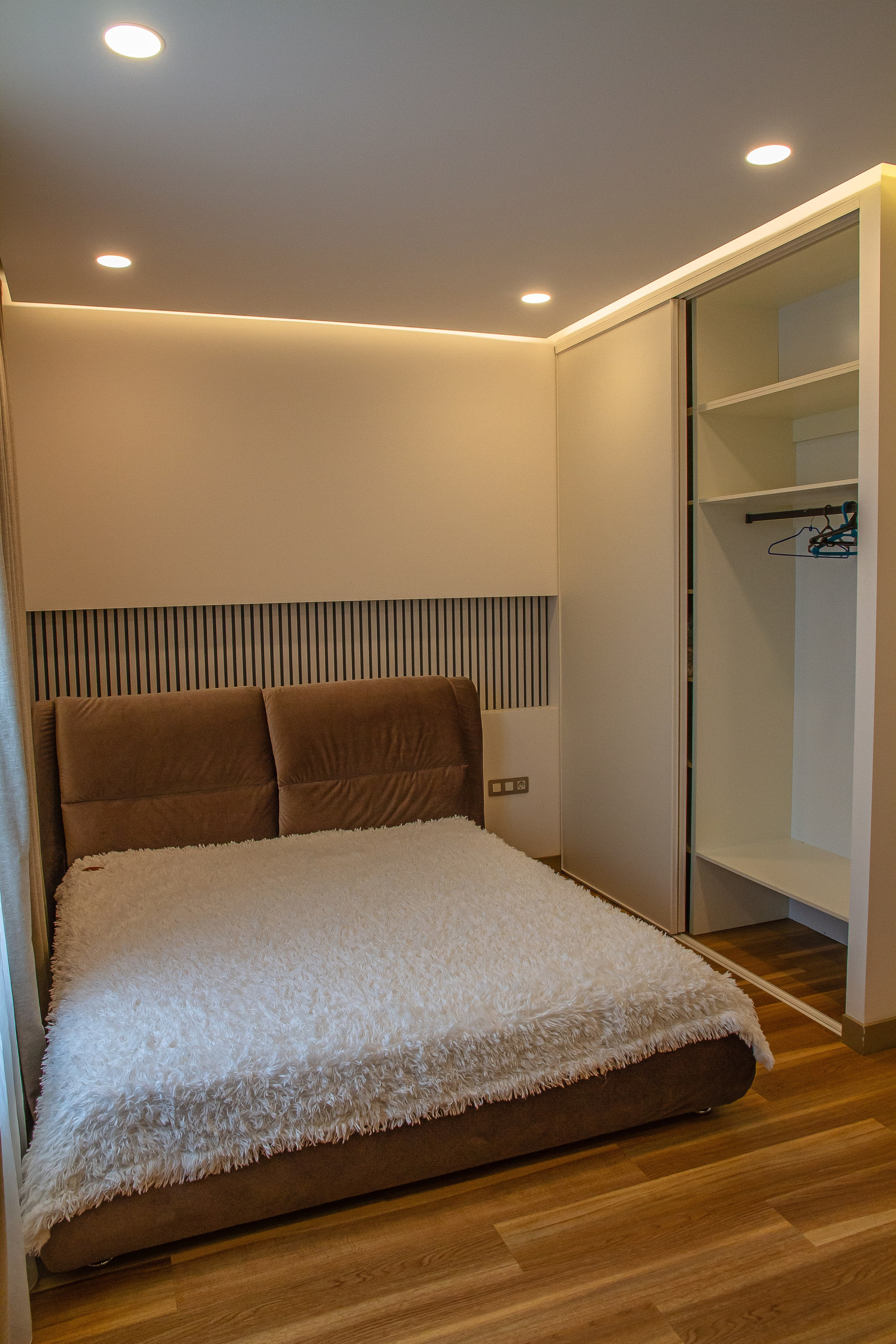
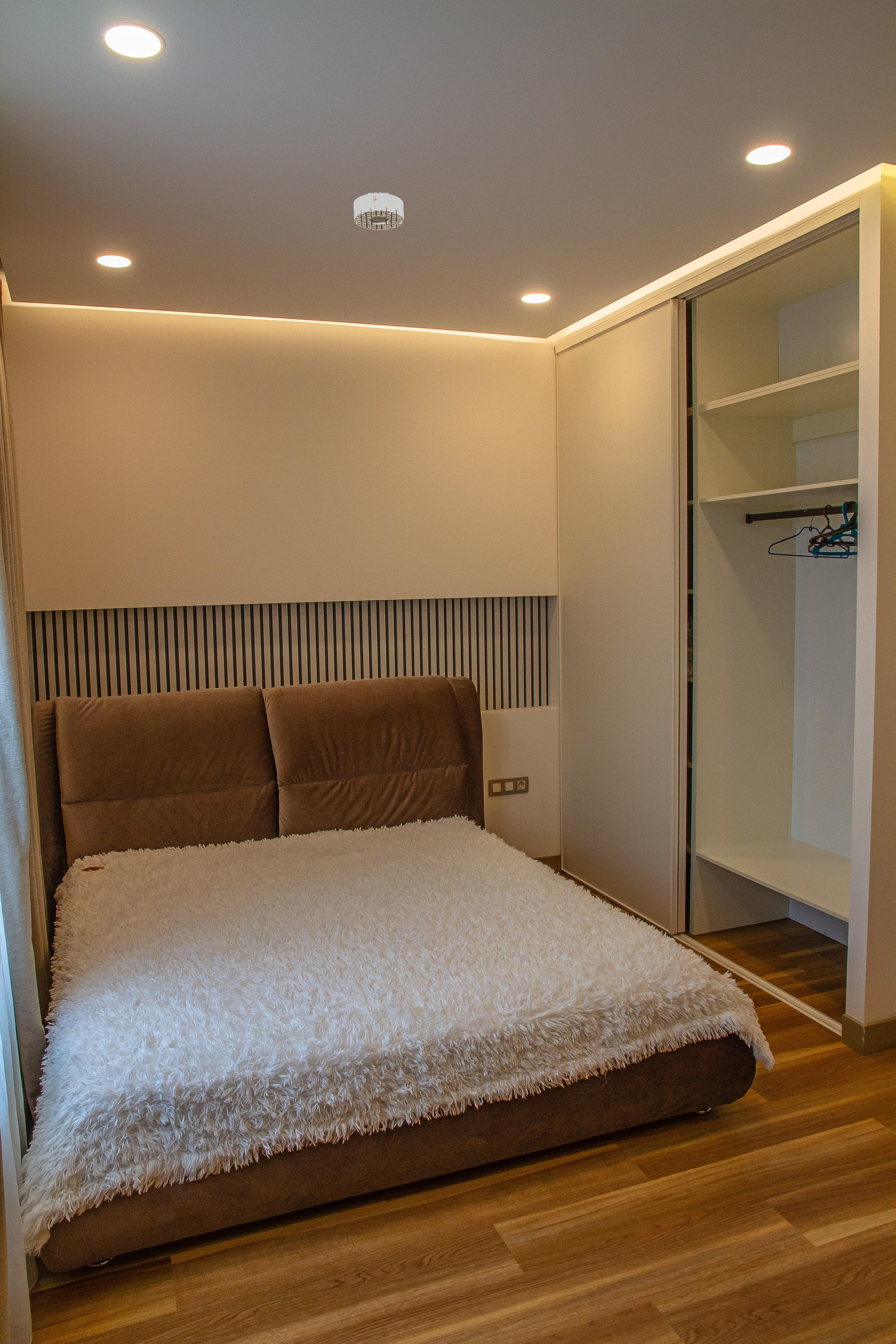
+ smoke detector [353,192,404,231]
